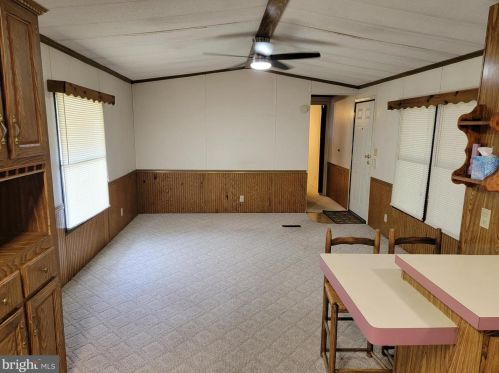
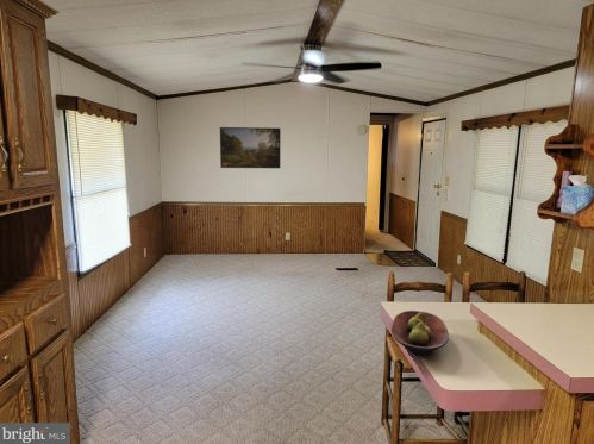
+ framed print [219,126,282,169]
+ fruit bowl [390,309,450,356]
